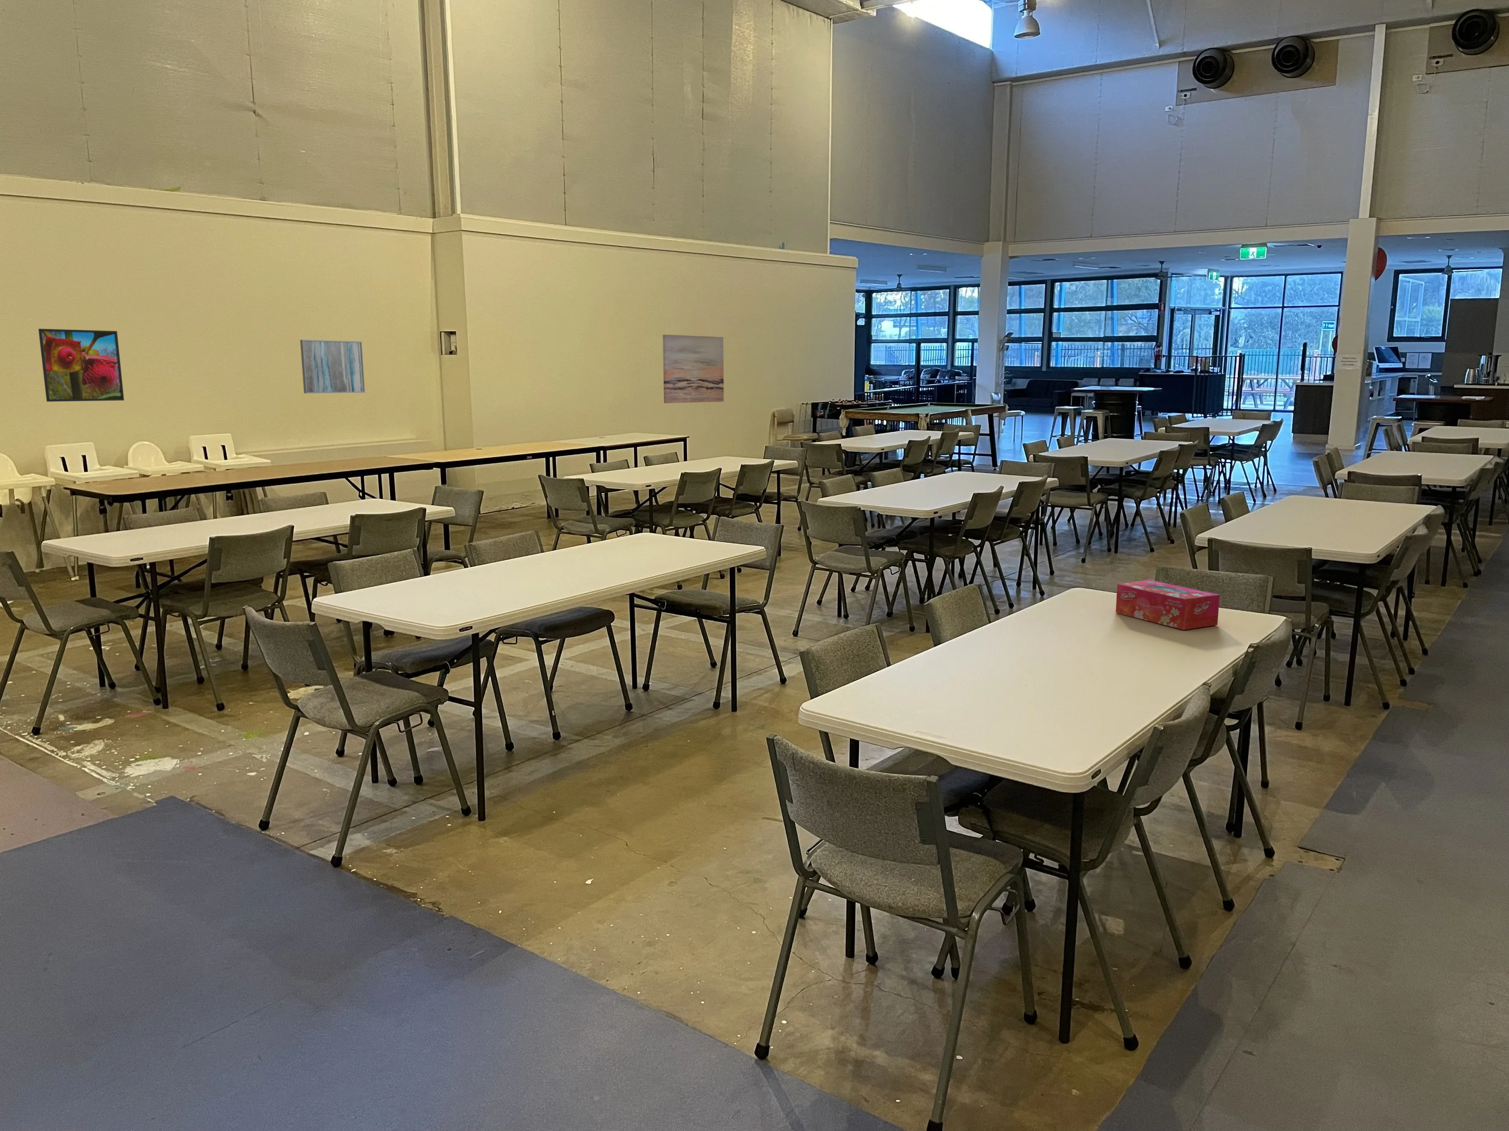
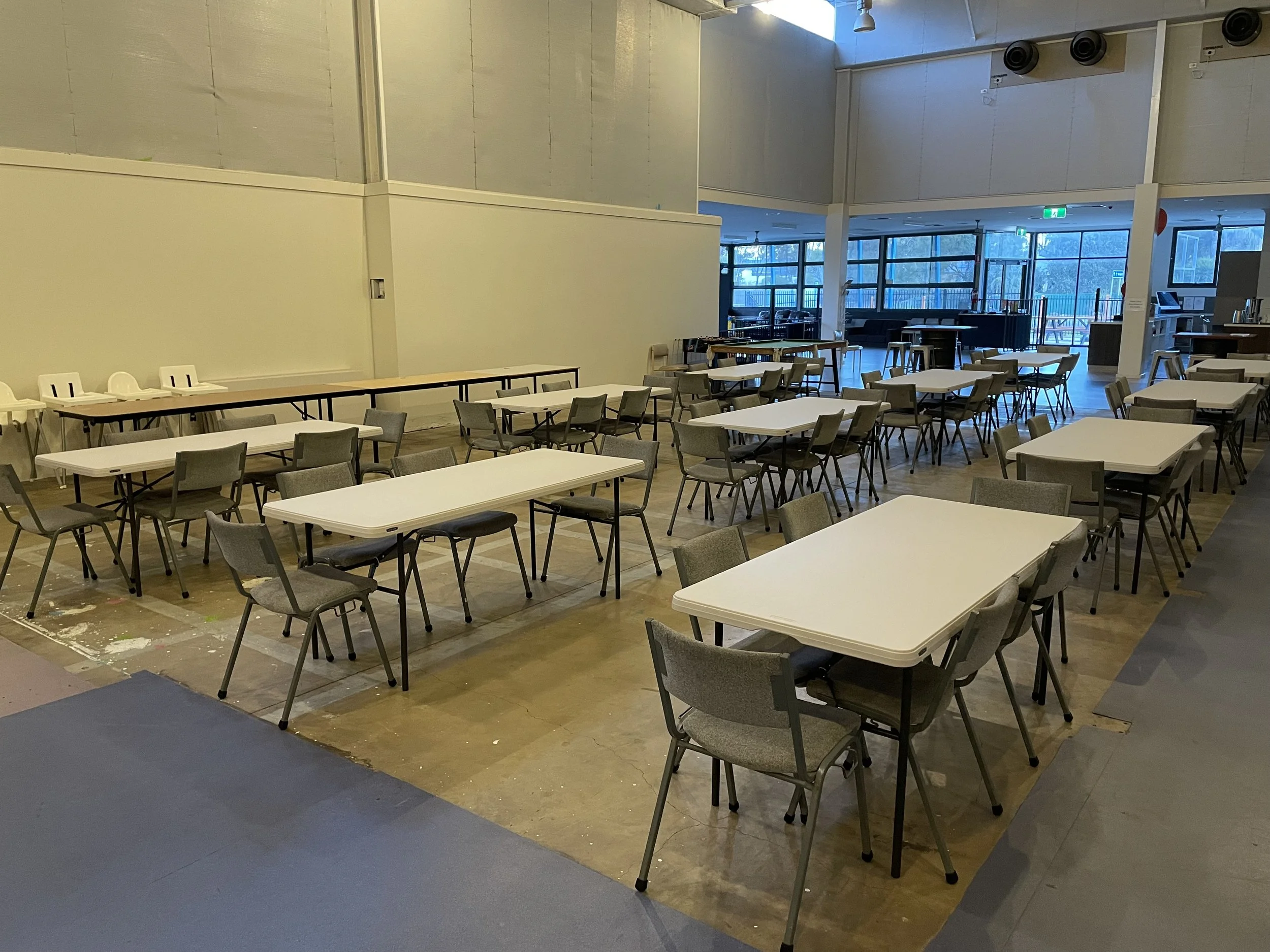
- wall art [662,334,725,404]
- tissue box [1115,580,1220,631]
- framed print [38,328,125,403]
- wall art [299,339,366,394]
